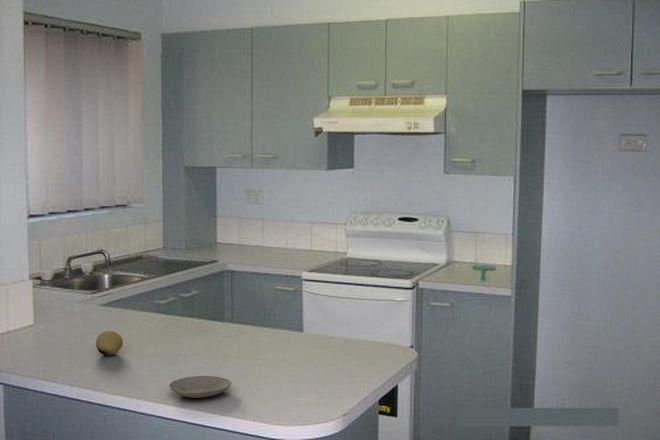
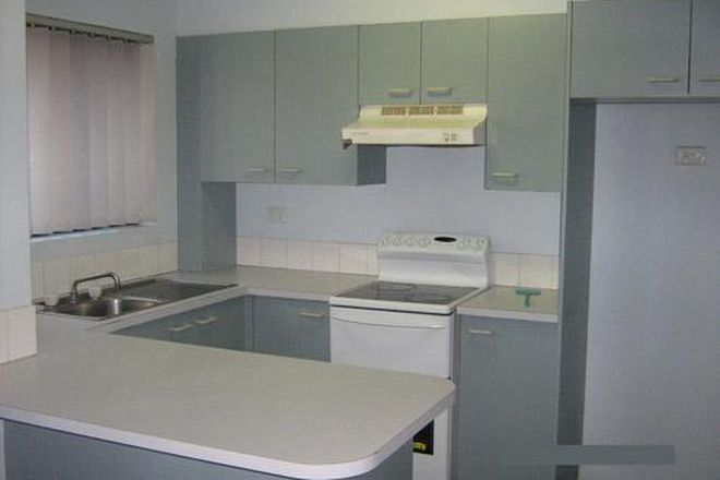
- fruit [95,330,124,357]
- plate [168,375,232,399]
